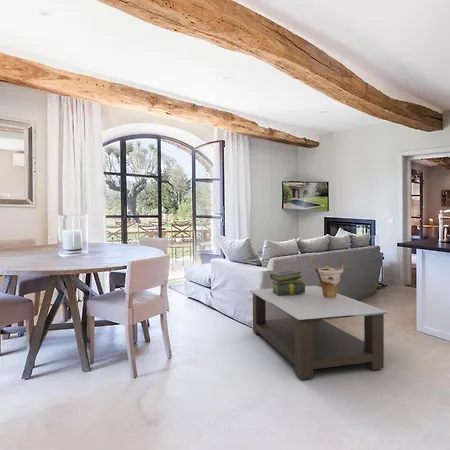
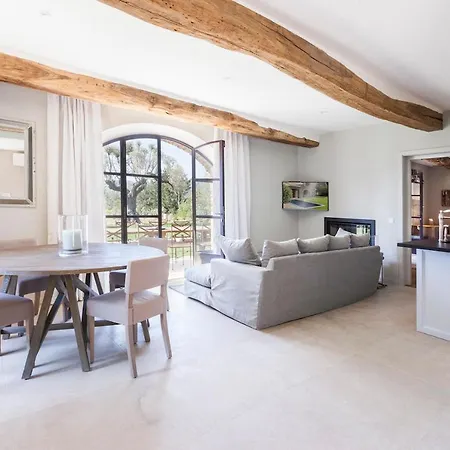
- coffee table [249,285,388,380]
- stack of books [269,269,306,296]
- vase [314,263,345,299]
